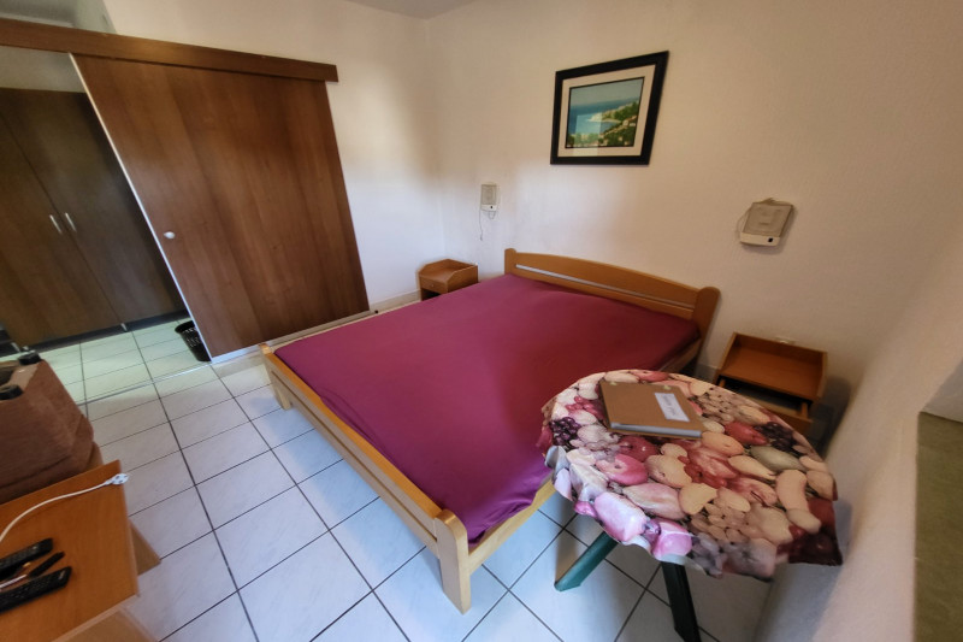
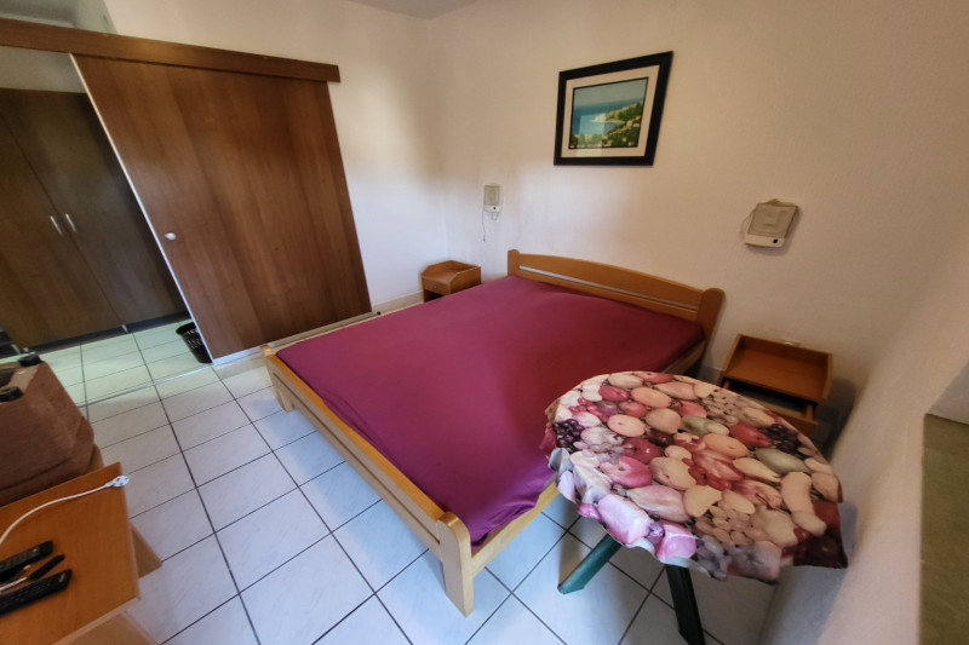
- notebook [597,379,708,442]
